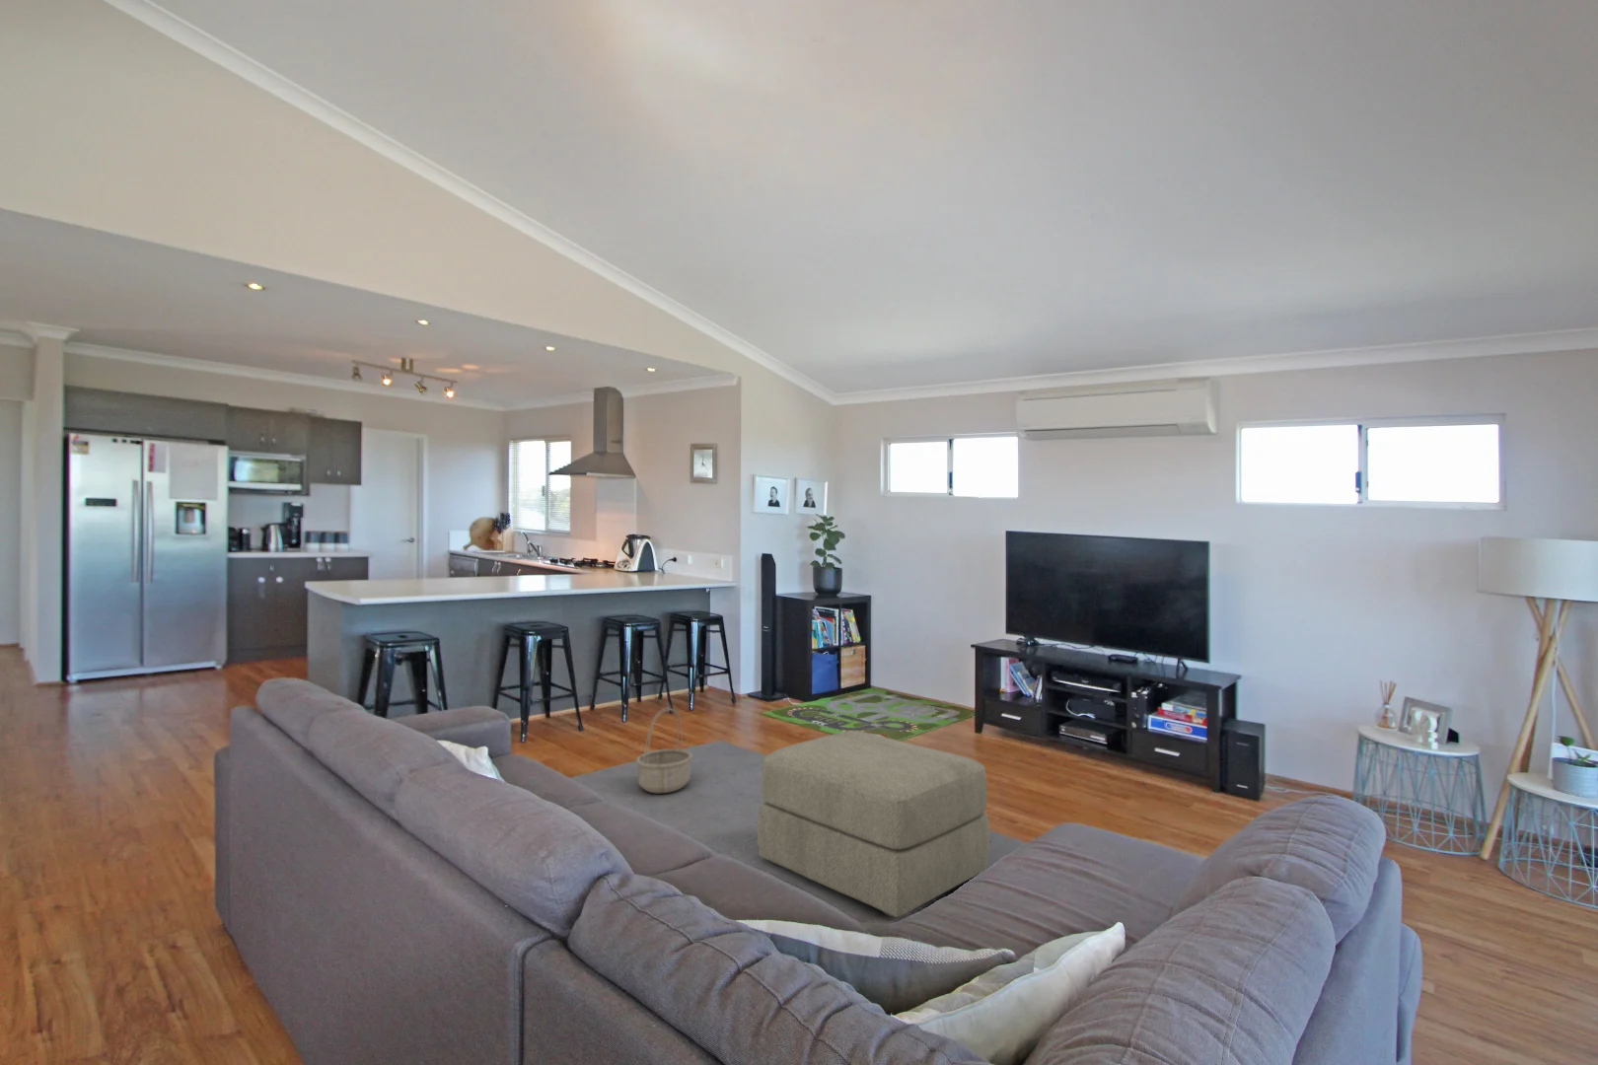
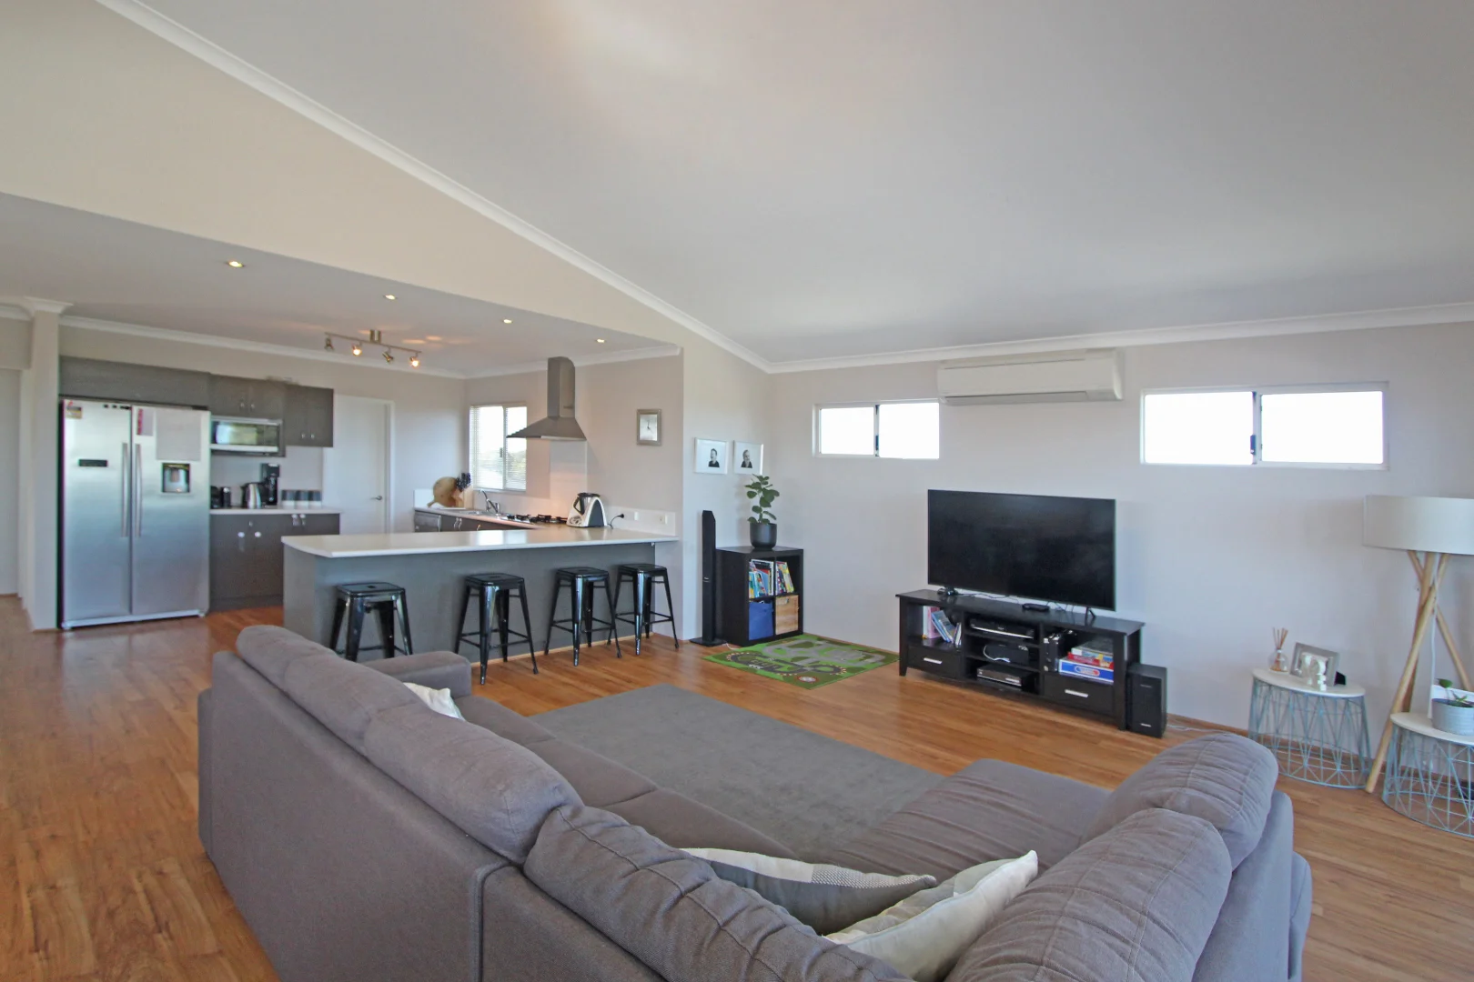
- ottoman [755,730,992,919]
- basket [635,706,693,794]
